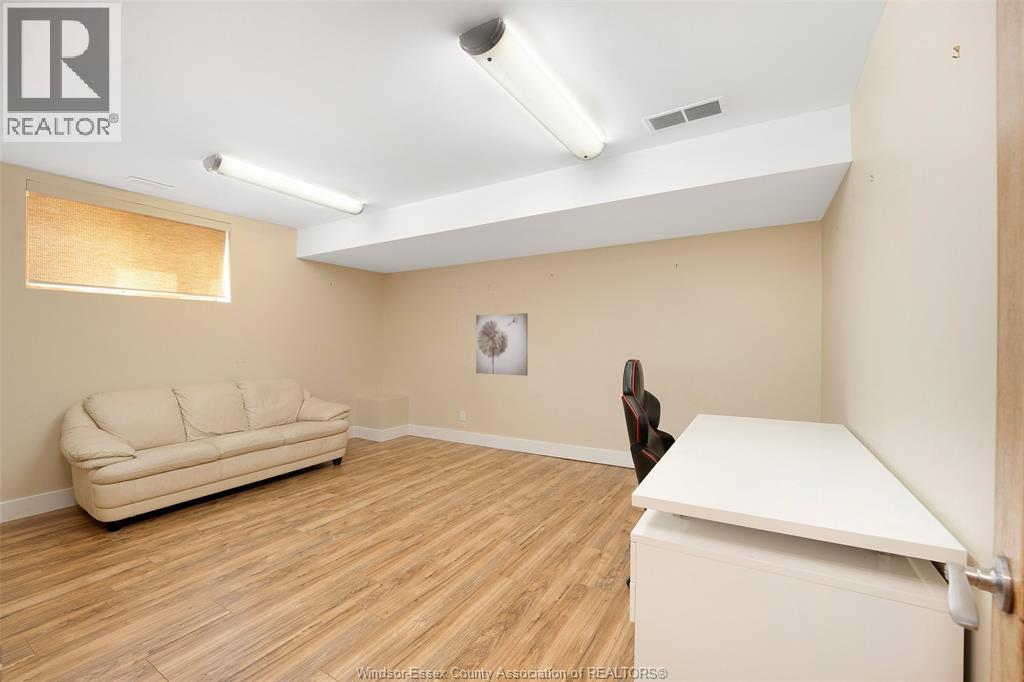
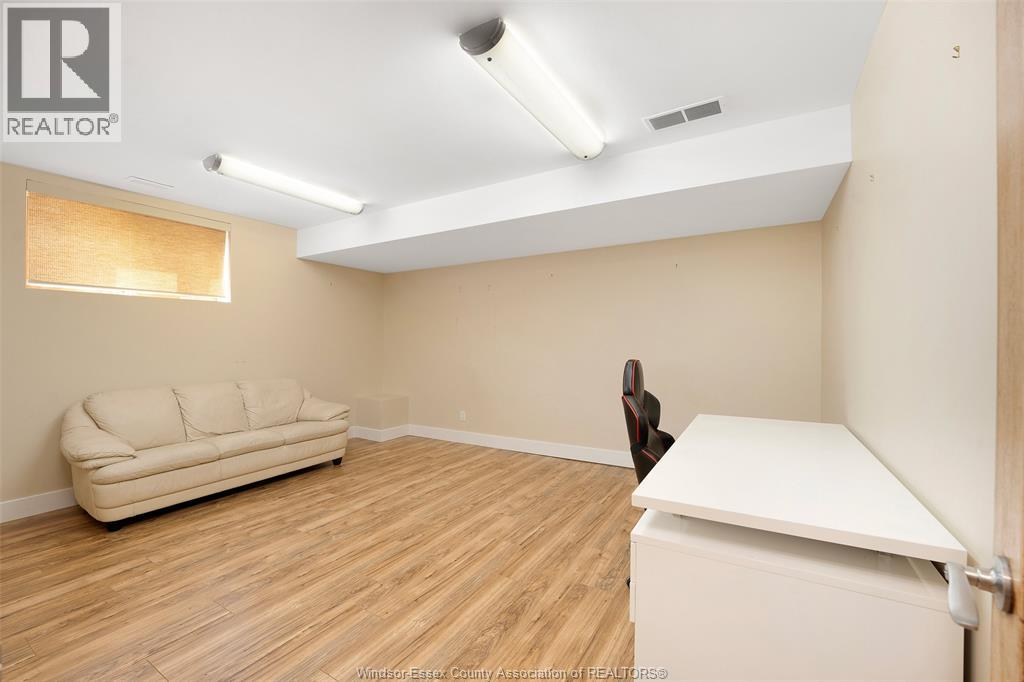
- wall art [475,312,529,377]
